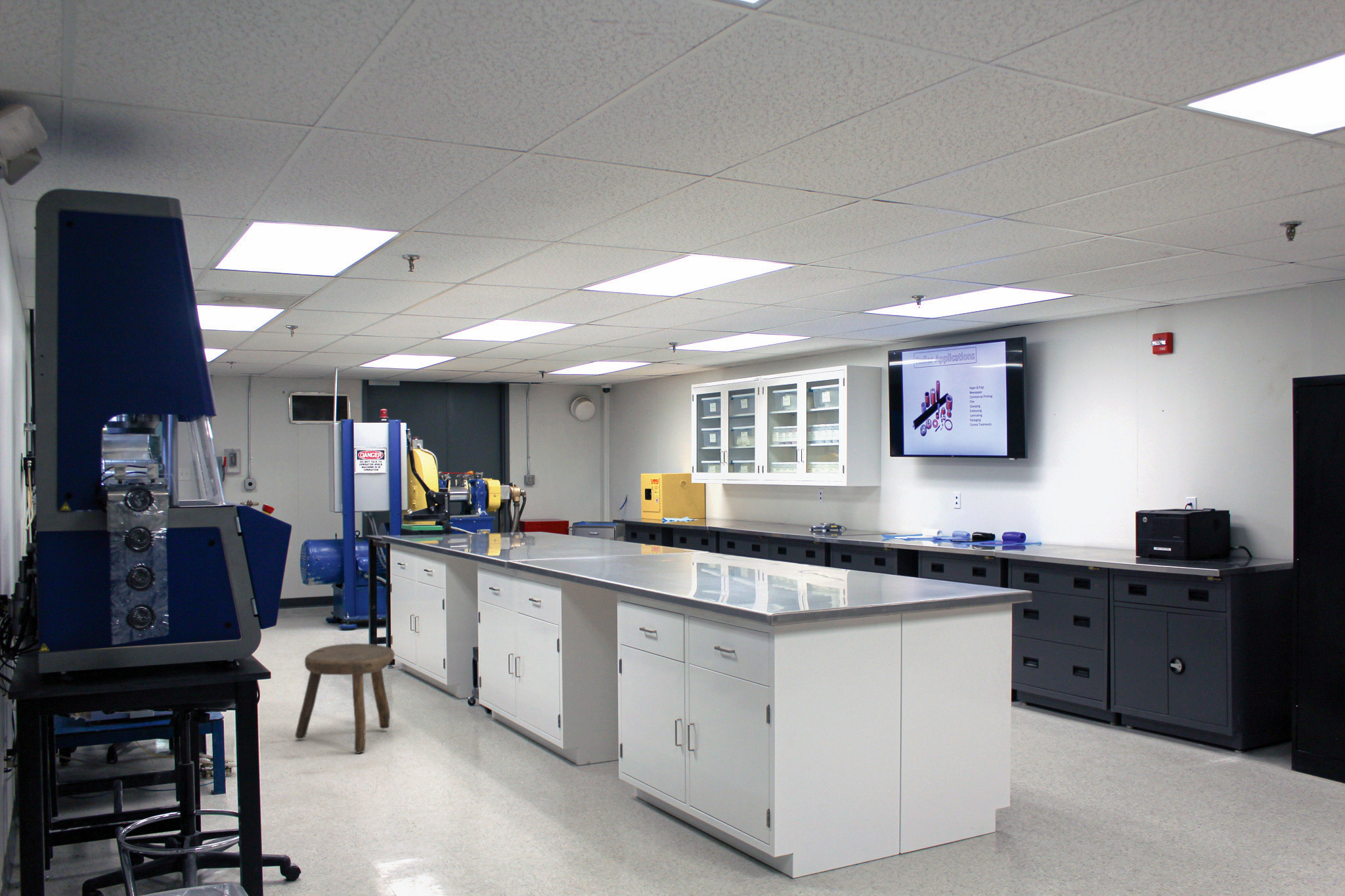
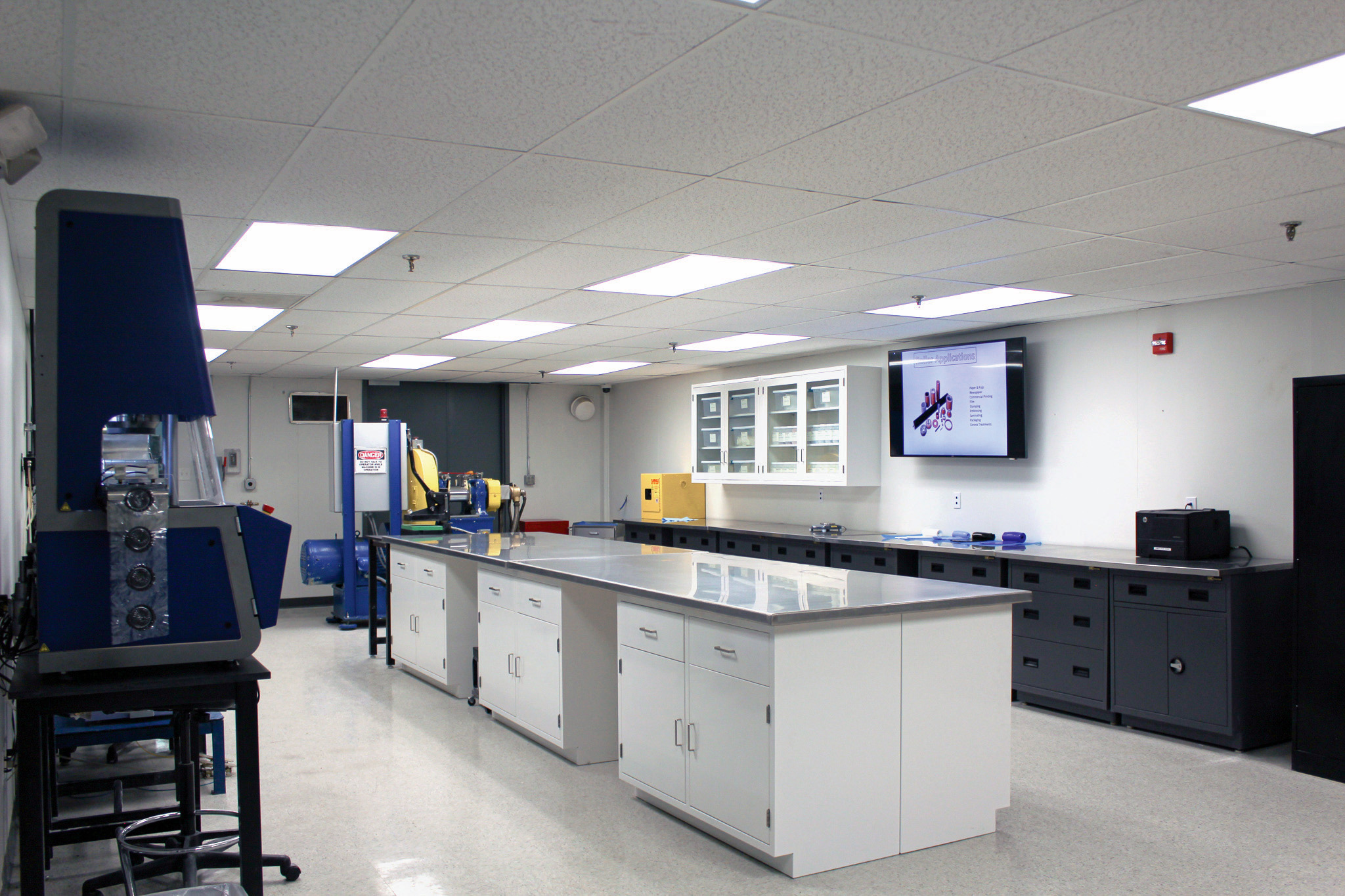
- stool [294,643,395,754]
